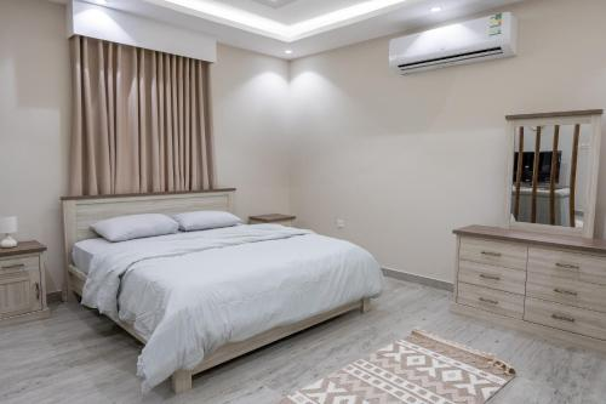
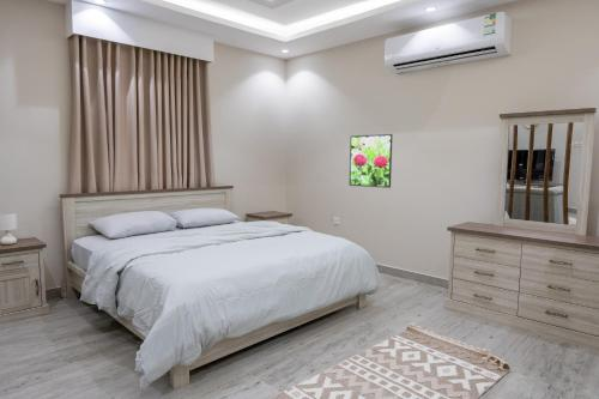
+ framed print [349,133,393,189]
